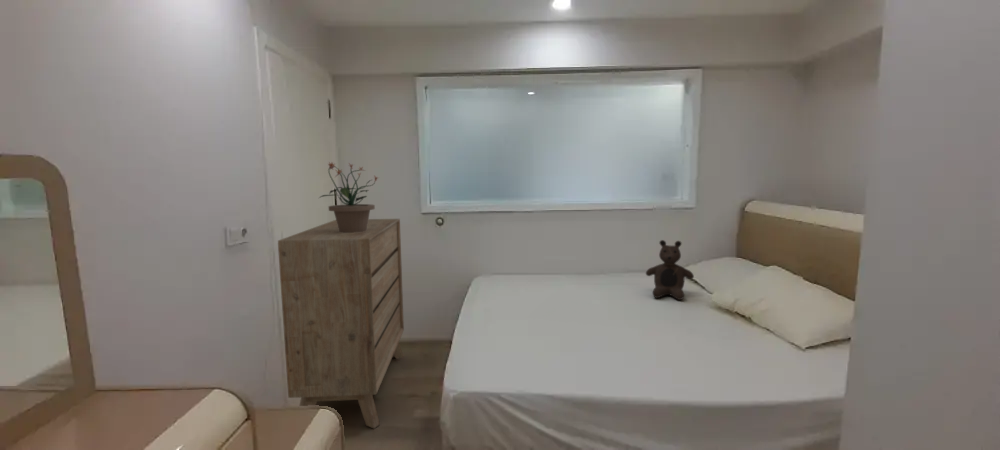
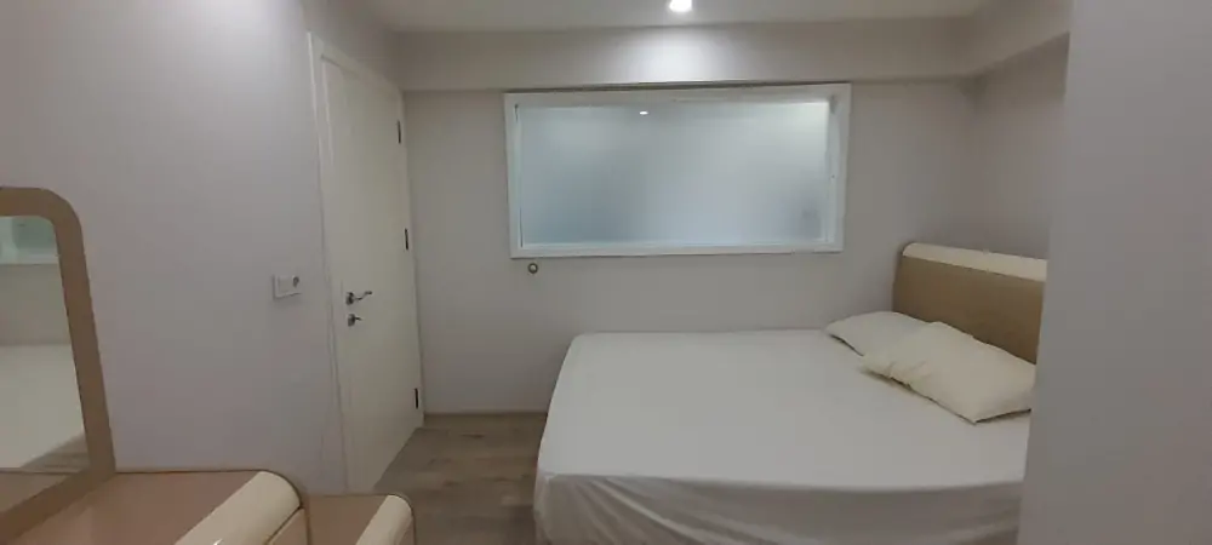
- teddy bear [645,239,695,301]
- potted plant [318,162,381,233]
- dresser [277,218,405,429]
